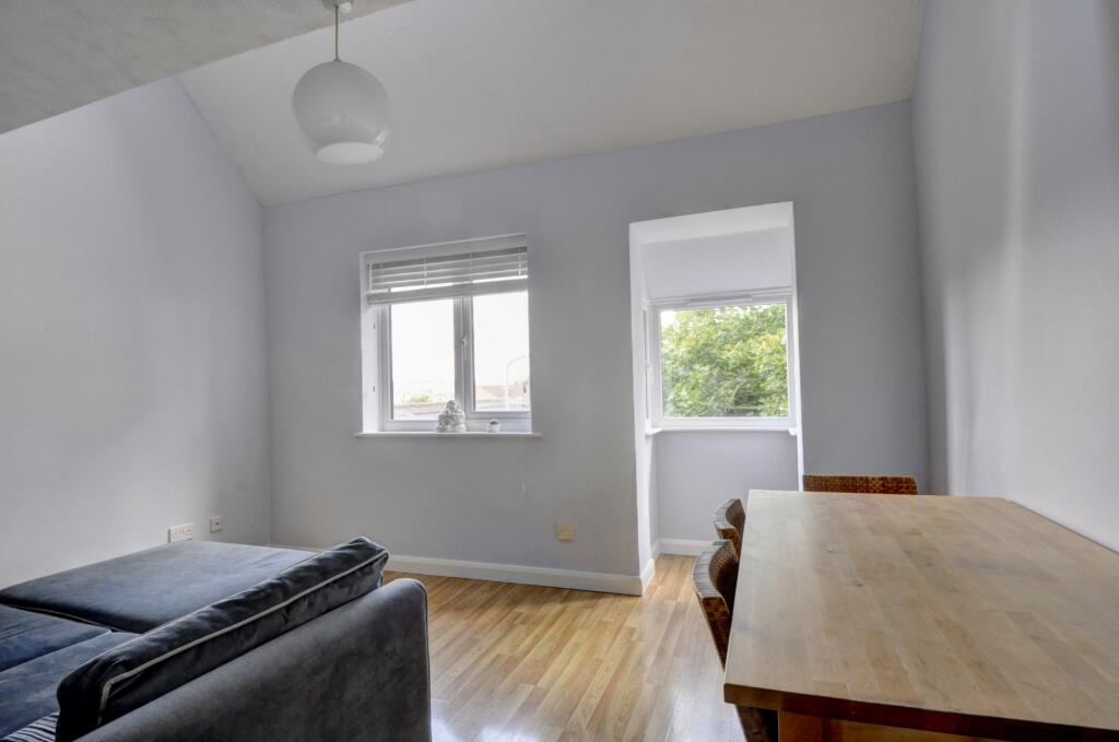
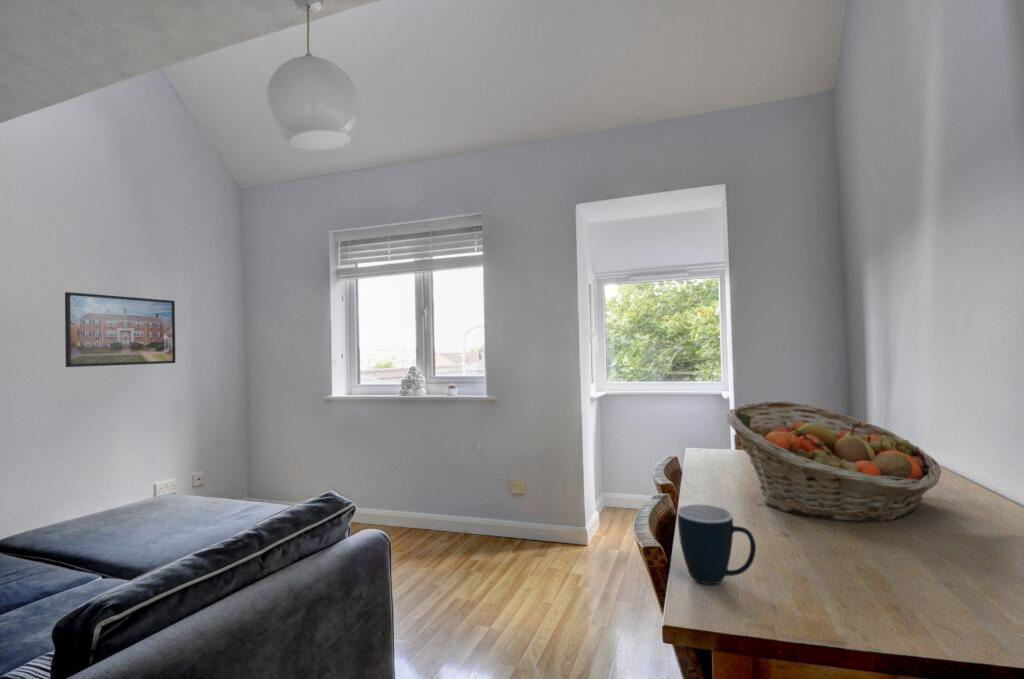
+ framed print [64,291,176,368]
+ mug [677,503,757,585]
+ fruit basket [725,400,942,524]
